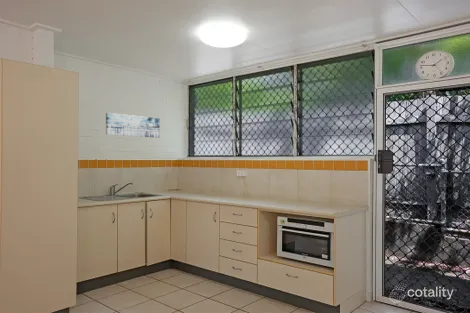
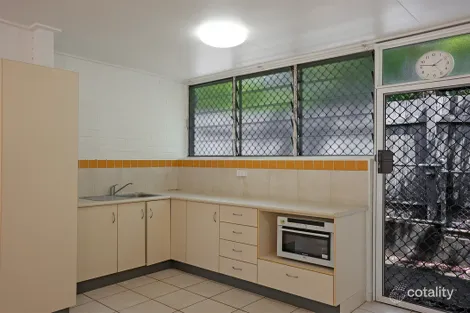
- wall art [105,112,161,139]
